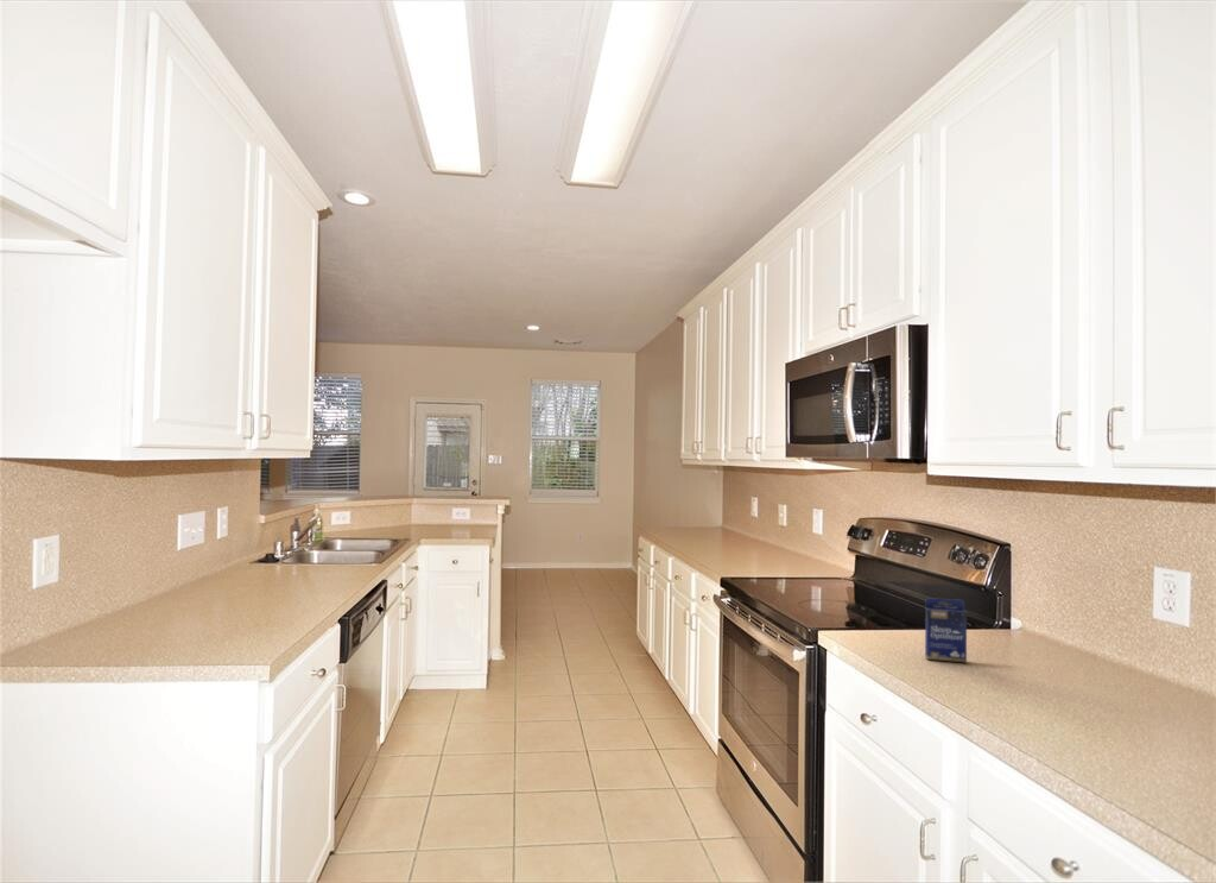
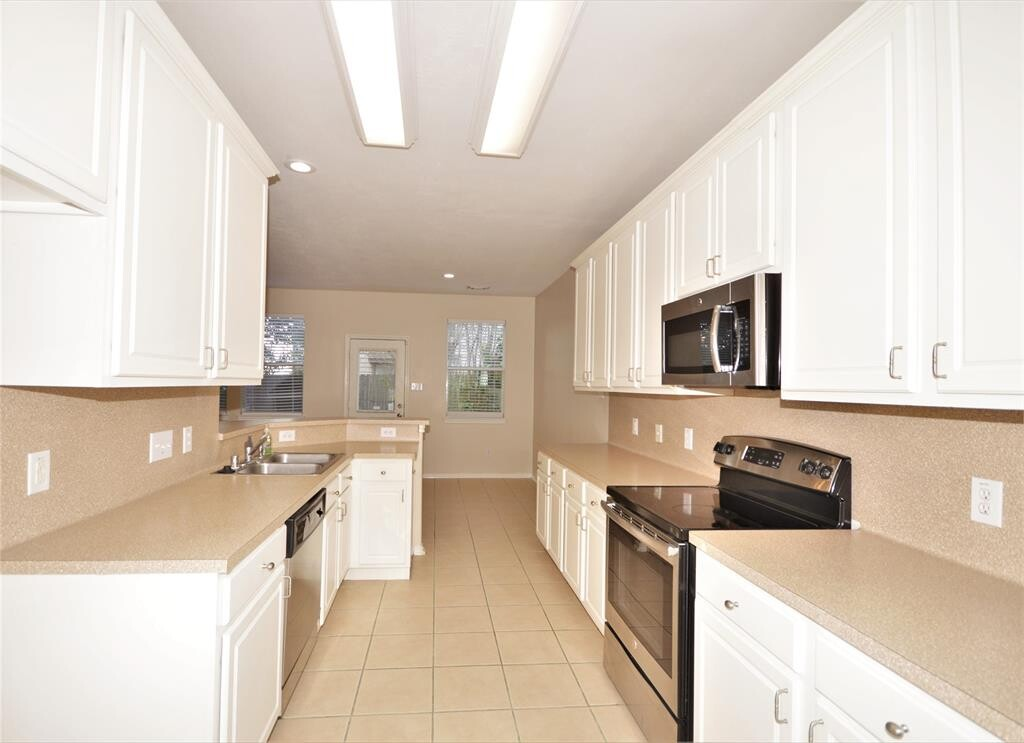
- small box [924,597,968,663]
